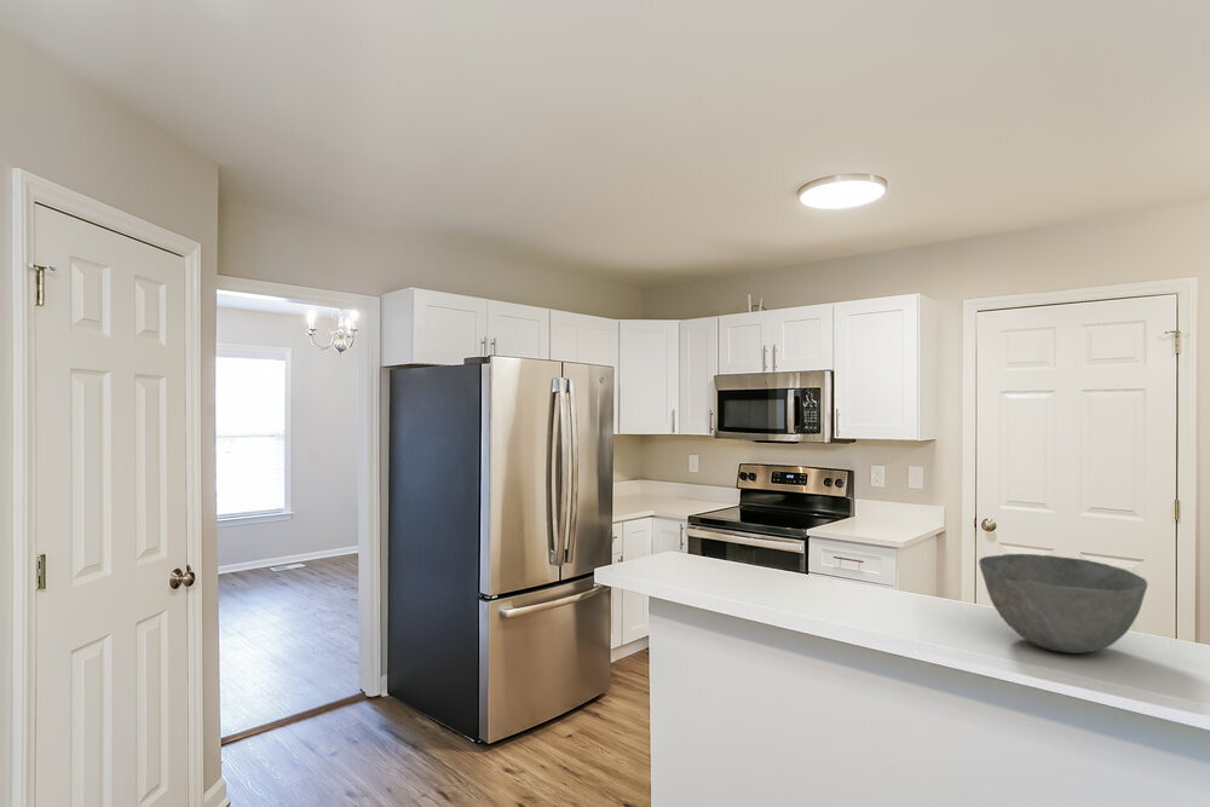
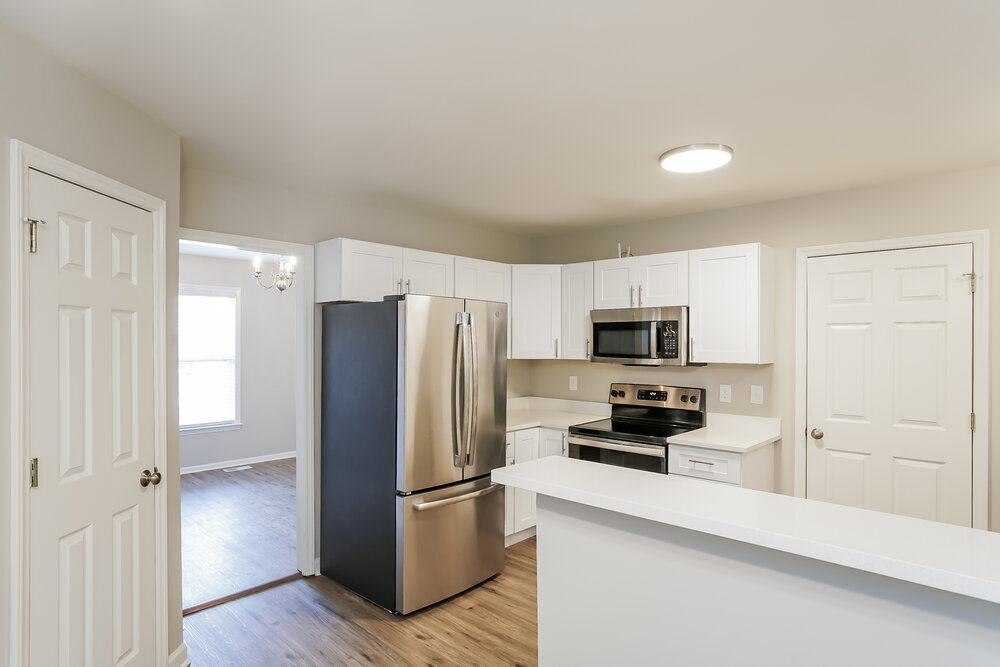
- bowl [978,553,1148,655]
